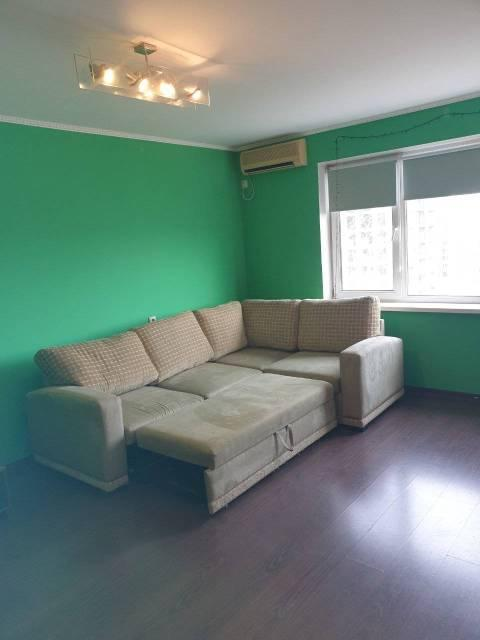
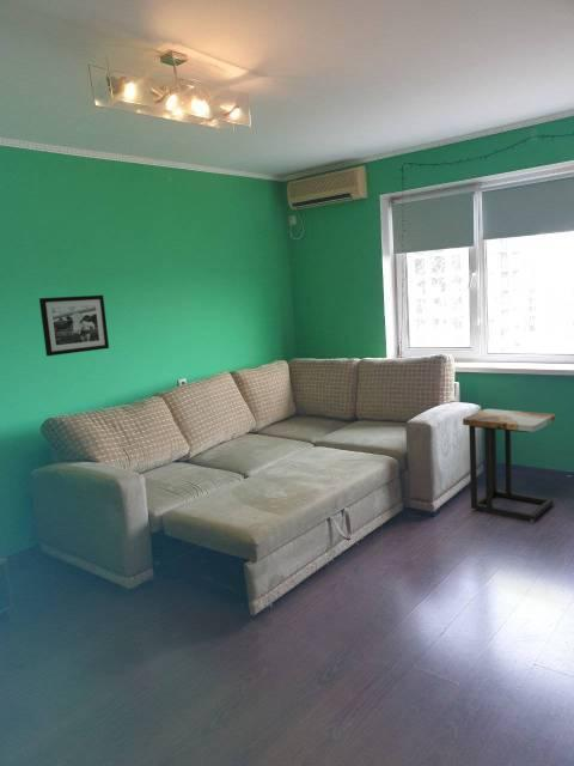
+ side table [462,408,556,522]
+ picture frame [38,294,110,357]
